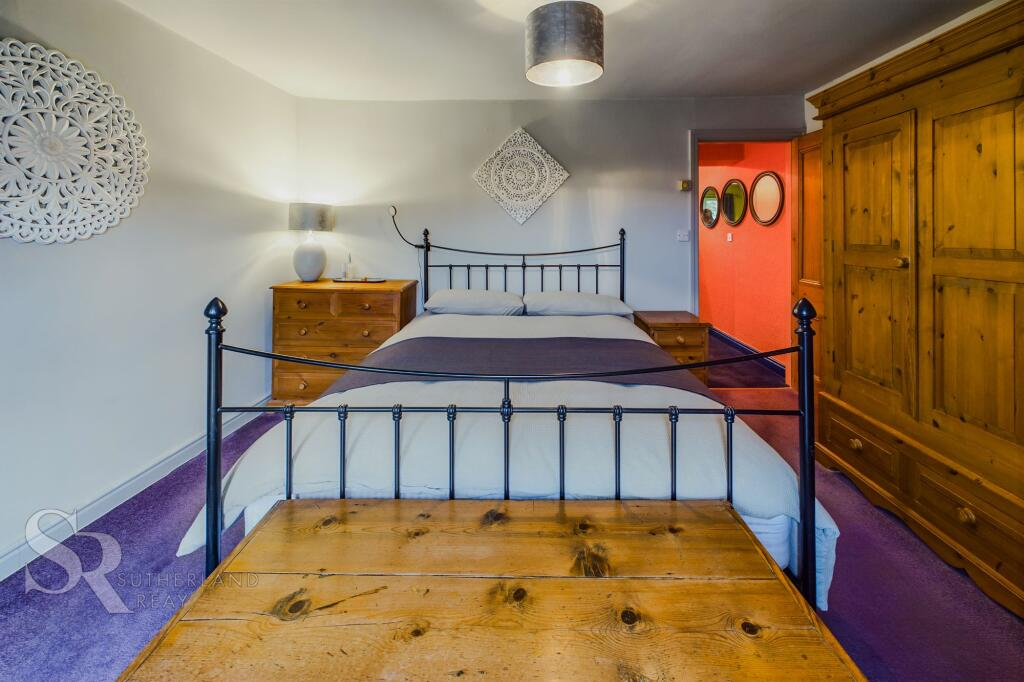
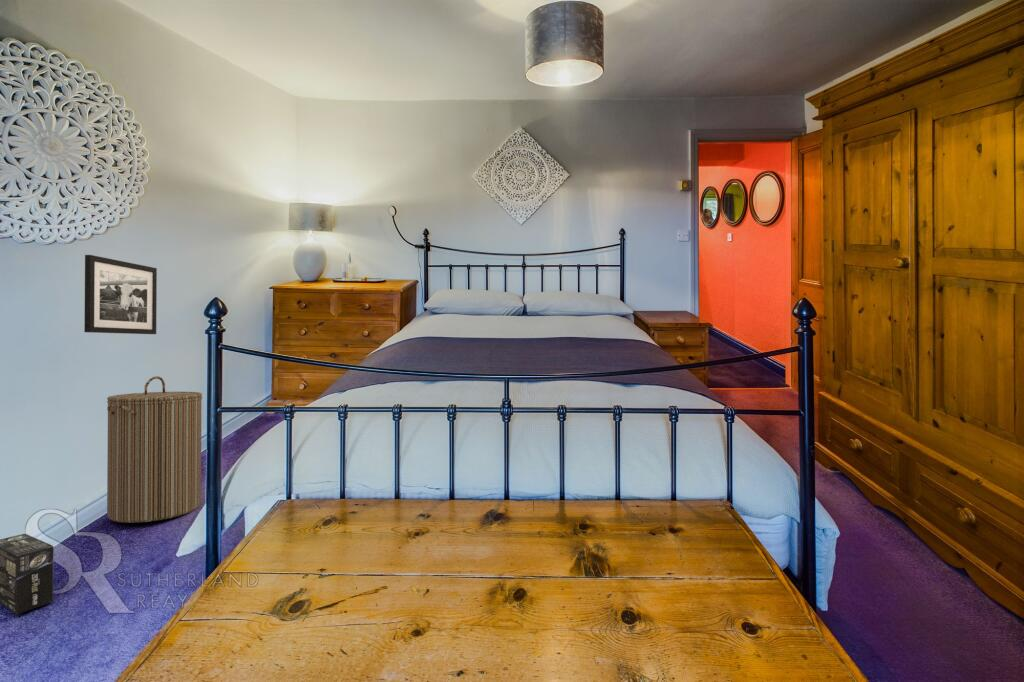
+ laundry hamper [106,375,203,524]
+ box [0,533,55,615]
+ picture frame [83,254,158,335]
